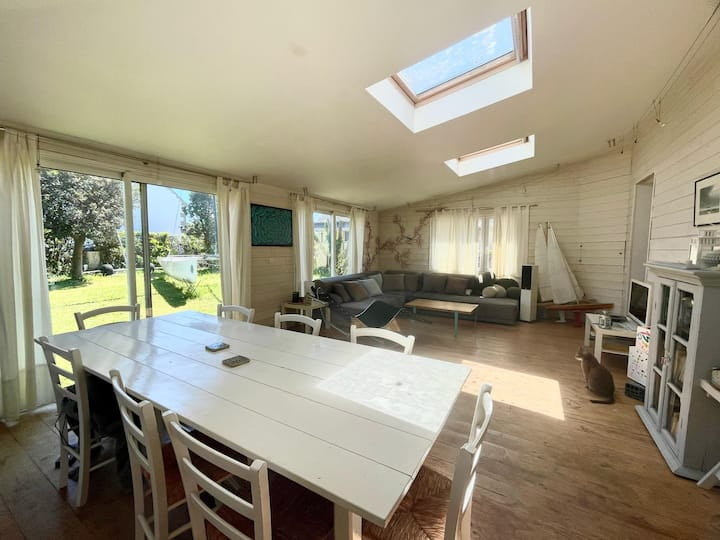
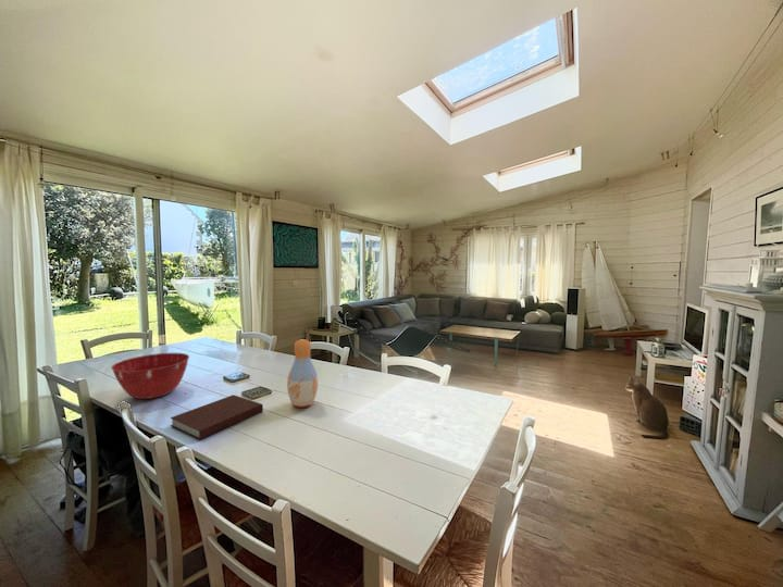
+ vase [286,338,319,409]
+ mixing bowl [110,352,190,400]
+ notebook [170,394,264,440]
